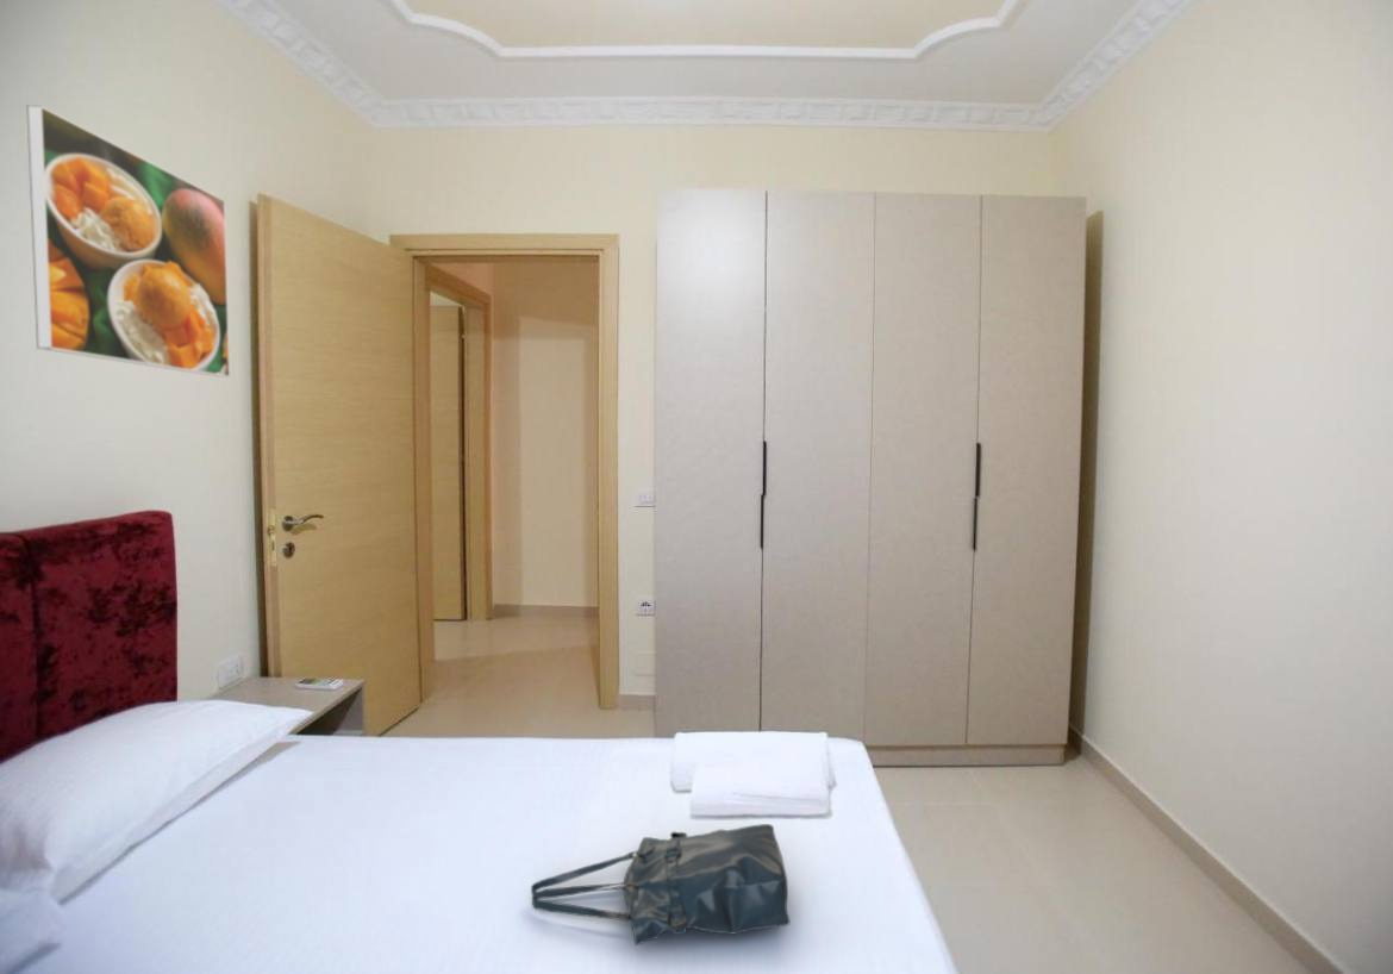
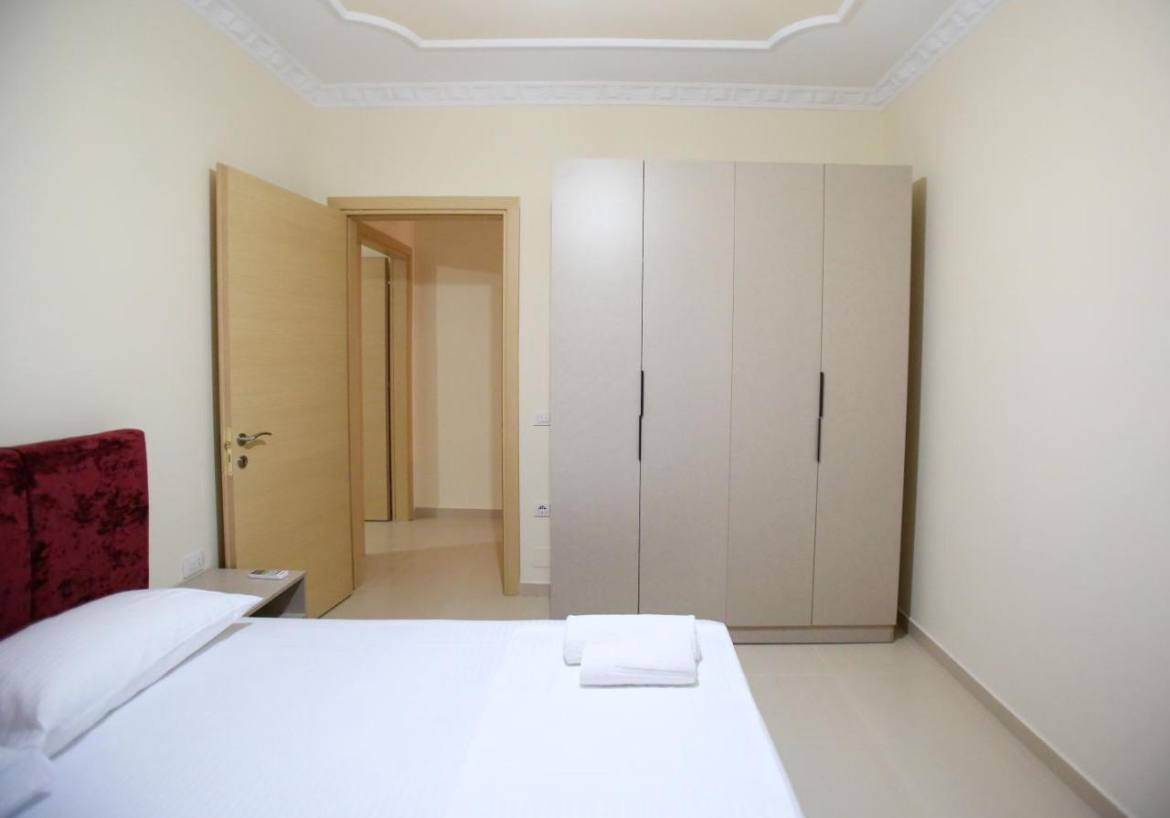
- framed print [25,104,231,379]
- tote bag [530,823,792,947]
